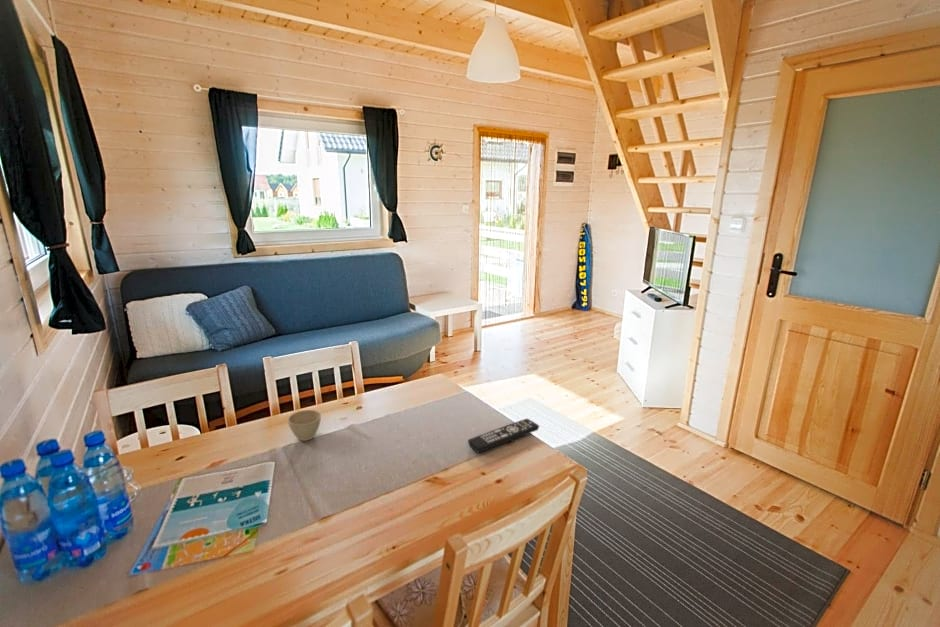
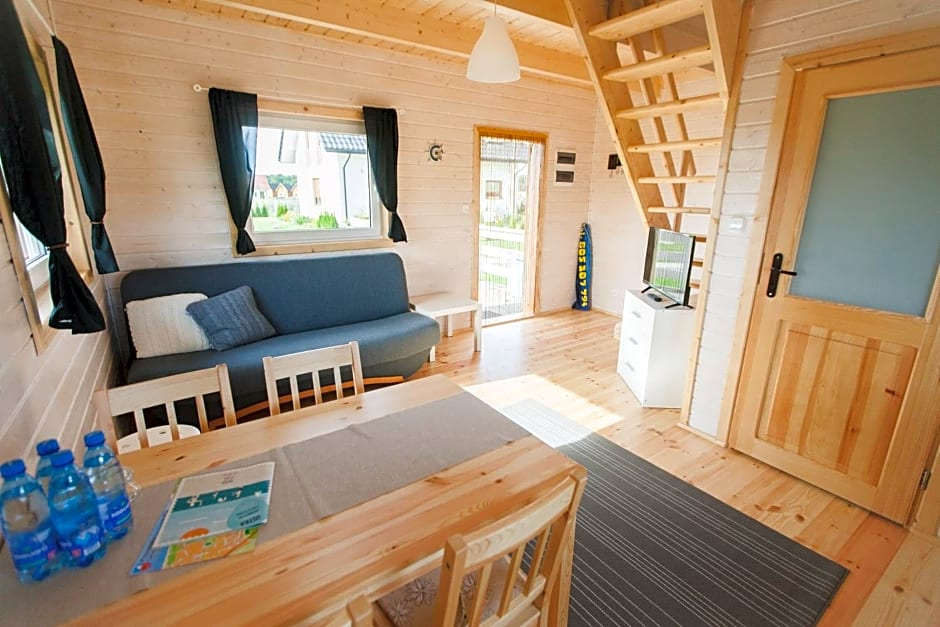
- remote control [467,418,540,454]
- flower pot [287,409,322,442]
